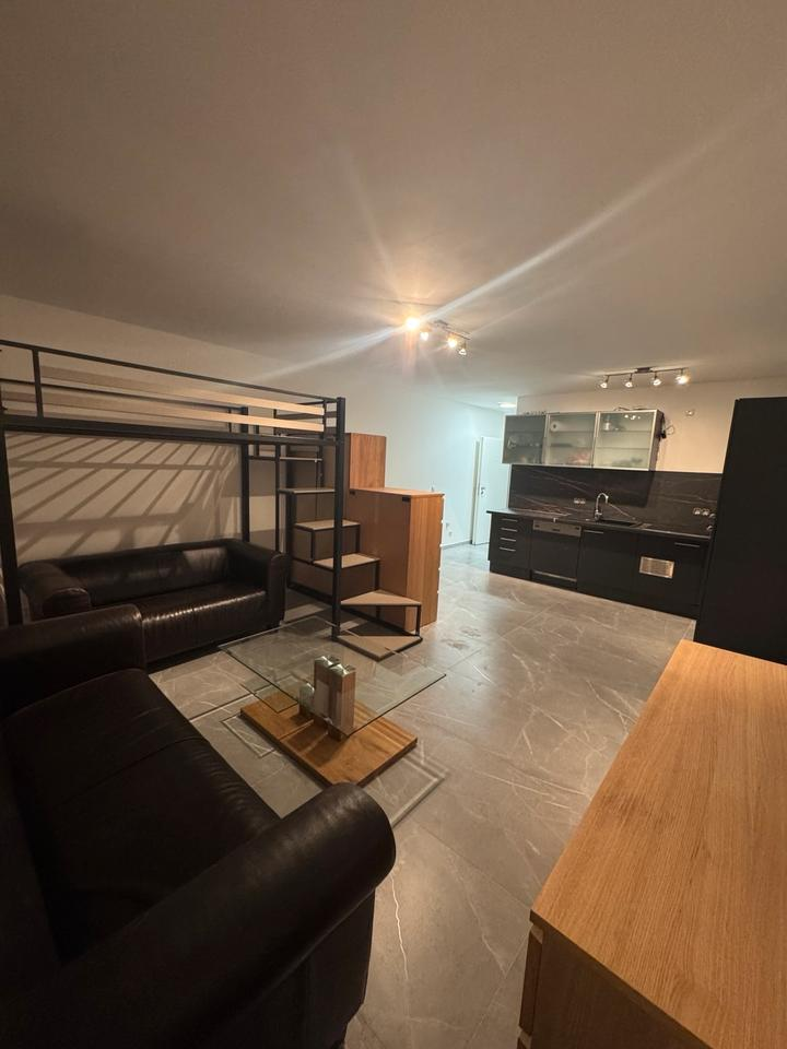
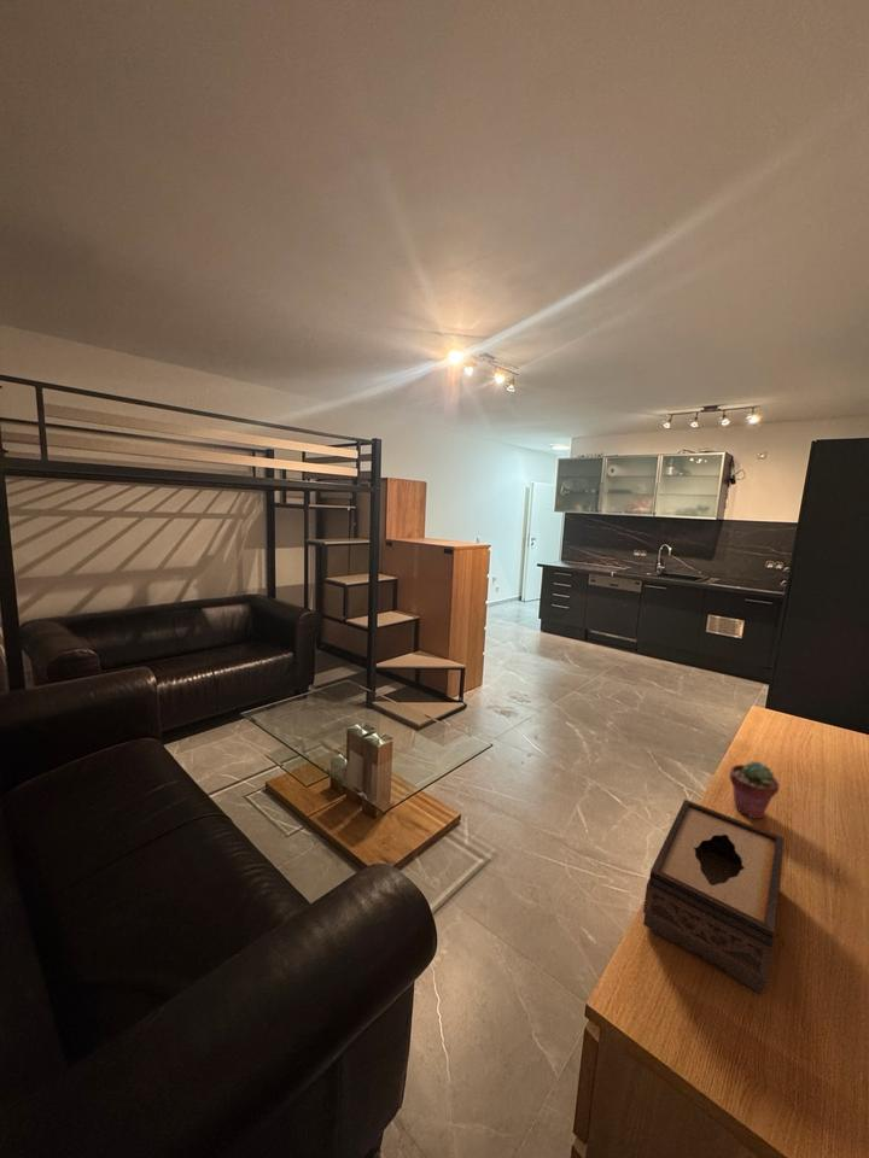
+ tissue box [642,799,785,995]
+ potted succulent [729,760,781,820]
